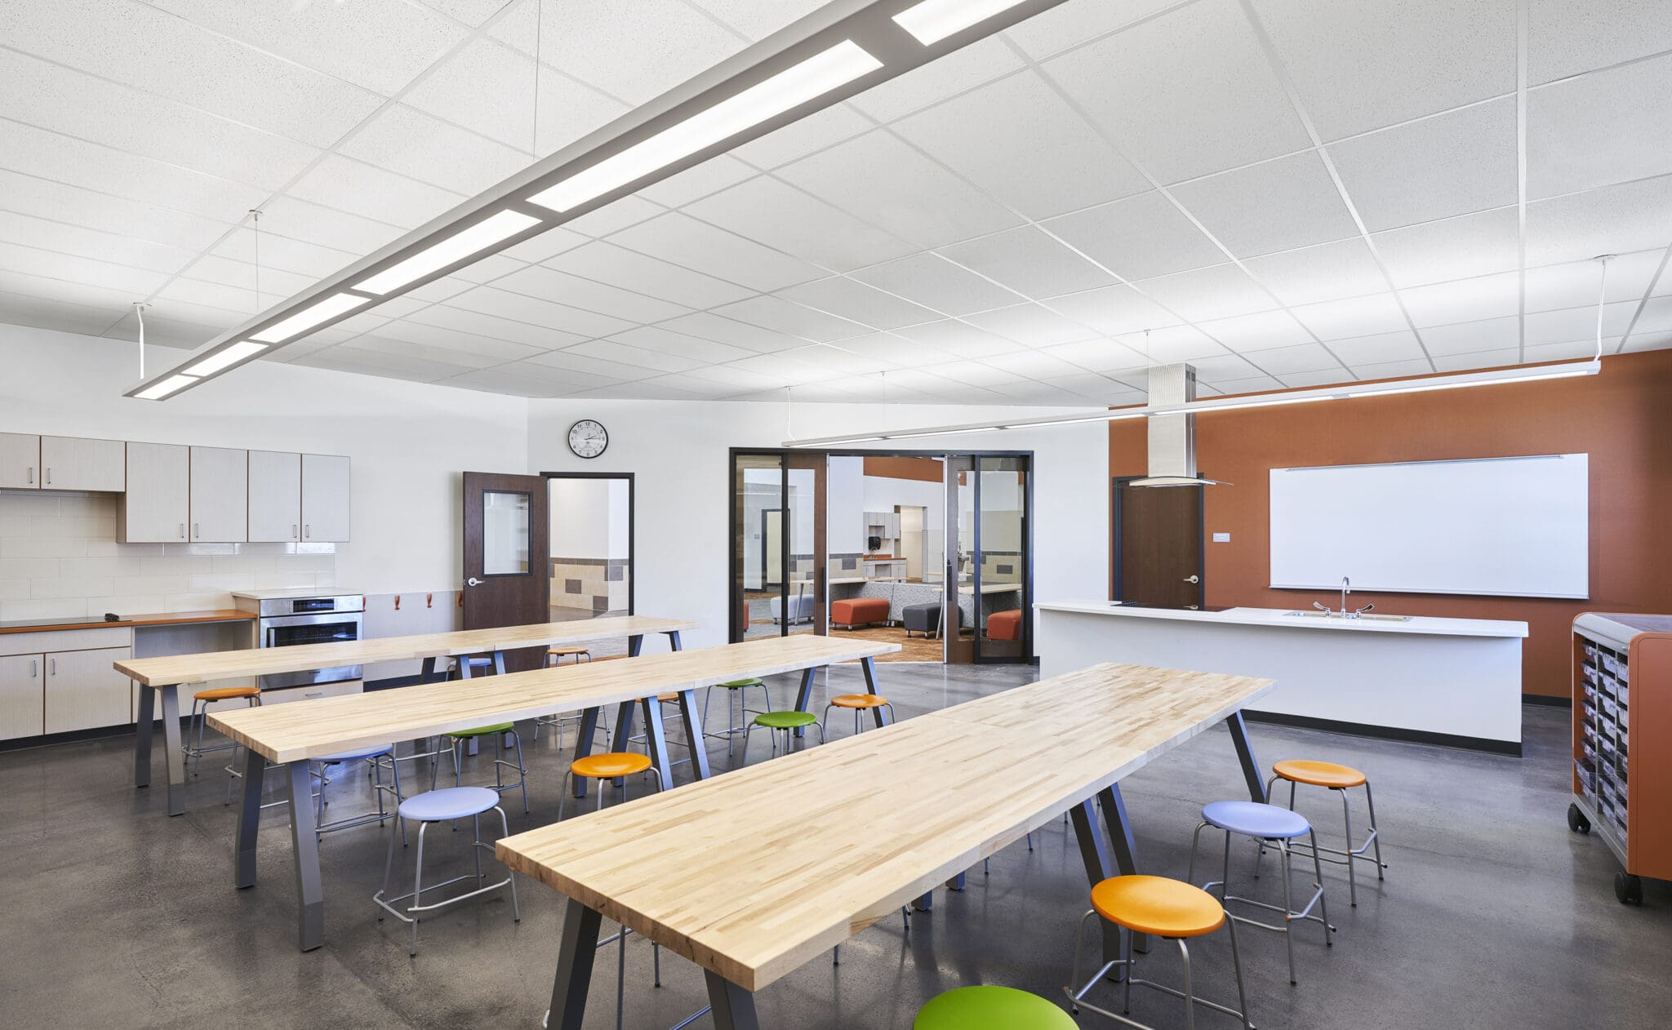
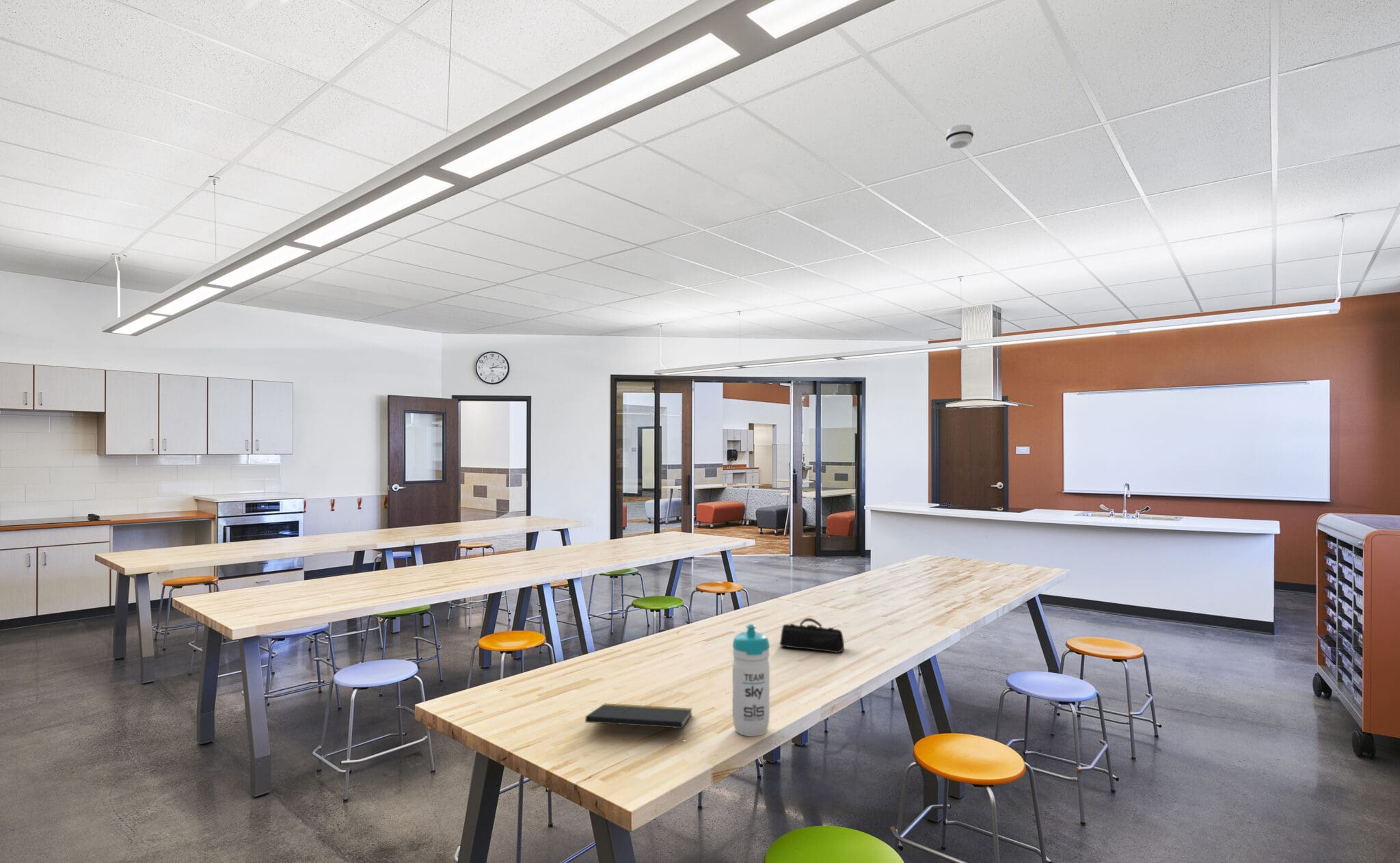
+ pencil case [779,618,845,654]
+ water bottle [731,624,770,737]
+ smoke detector [945,124,974,149]
+ notepad [584,703,693,739]
